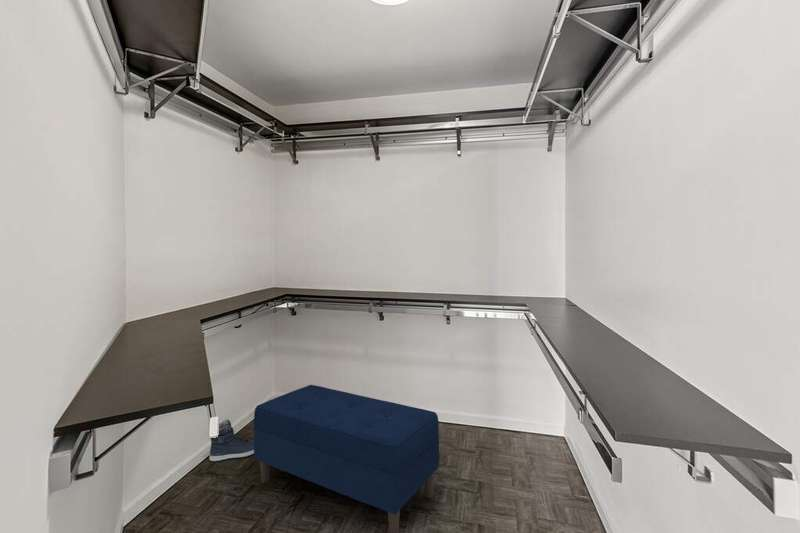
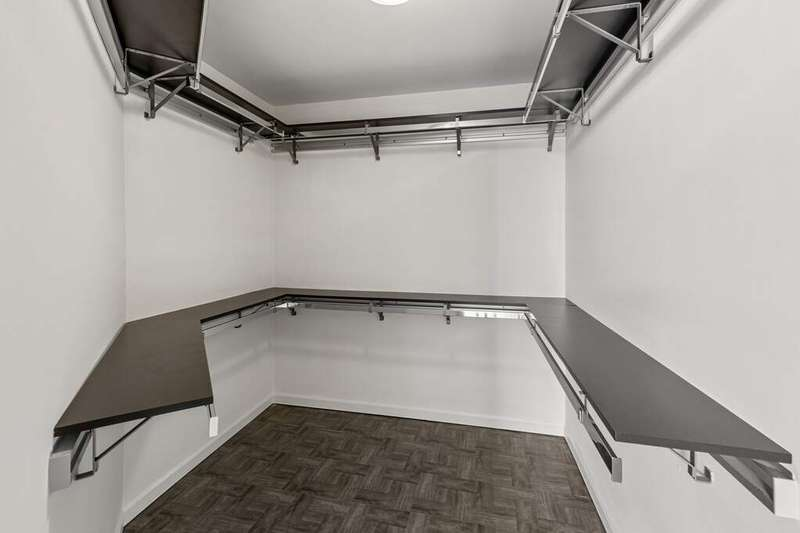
- sneaker [208,418,254,462]
- bench [253,384,440,533]
